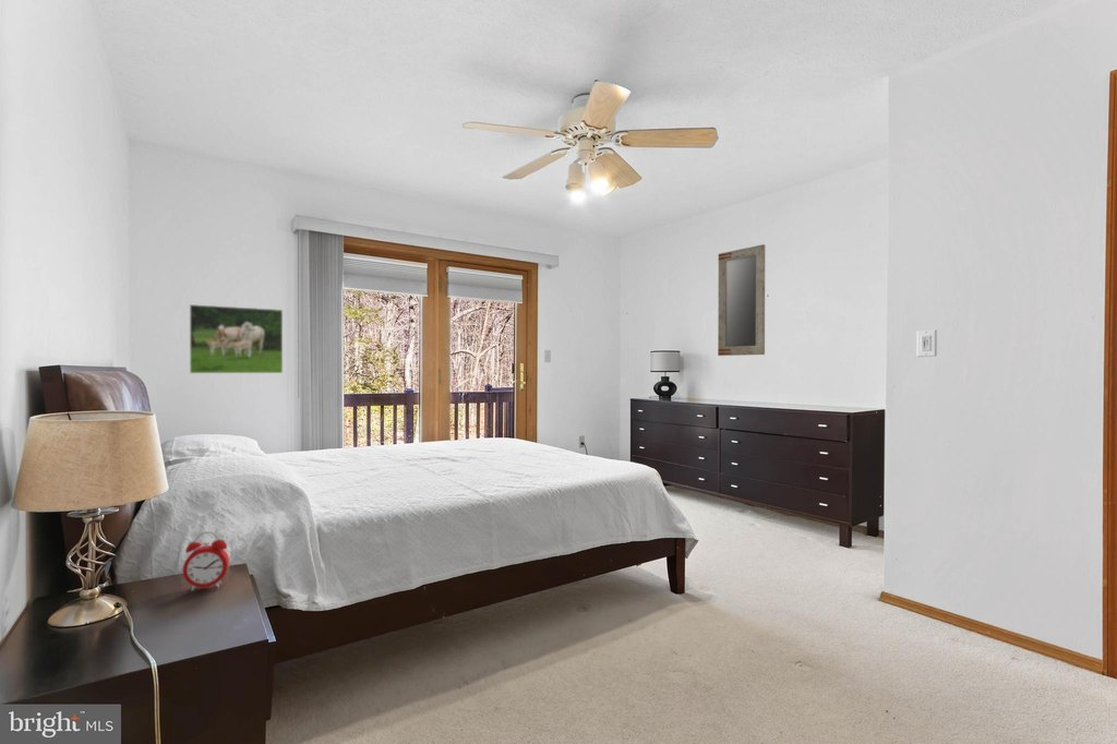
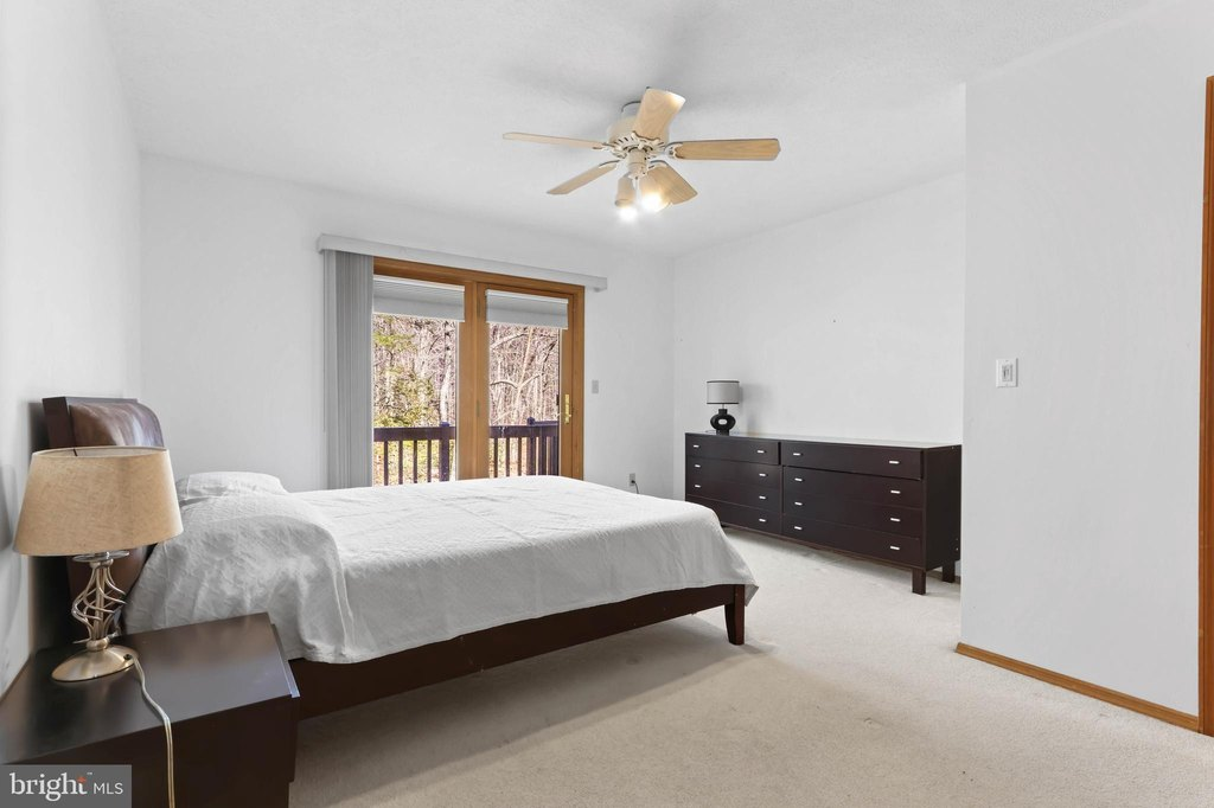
- home mirror [717,243,766,357]
- alarm clock [182,530,230,592]
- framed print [189,303,284,374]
